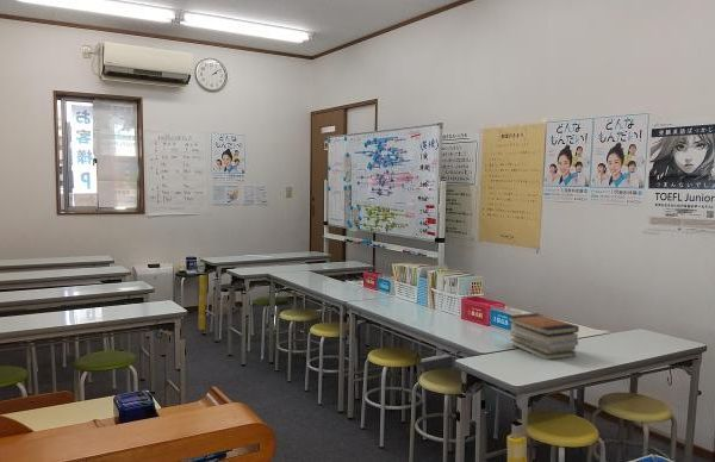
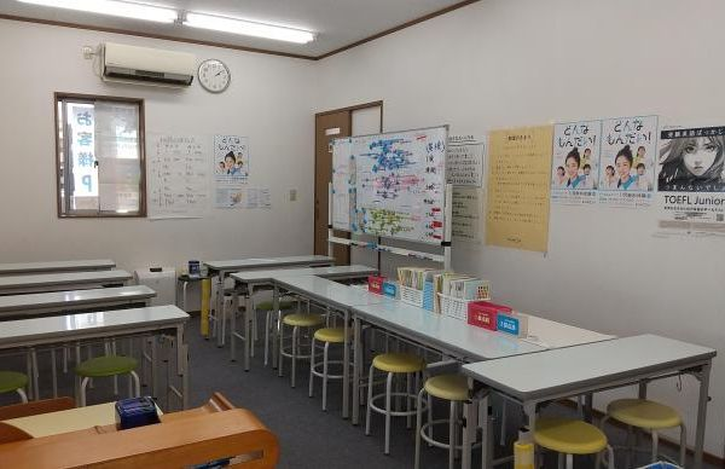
- book stack [506,312,580,361]
